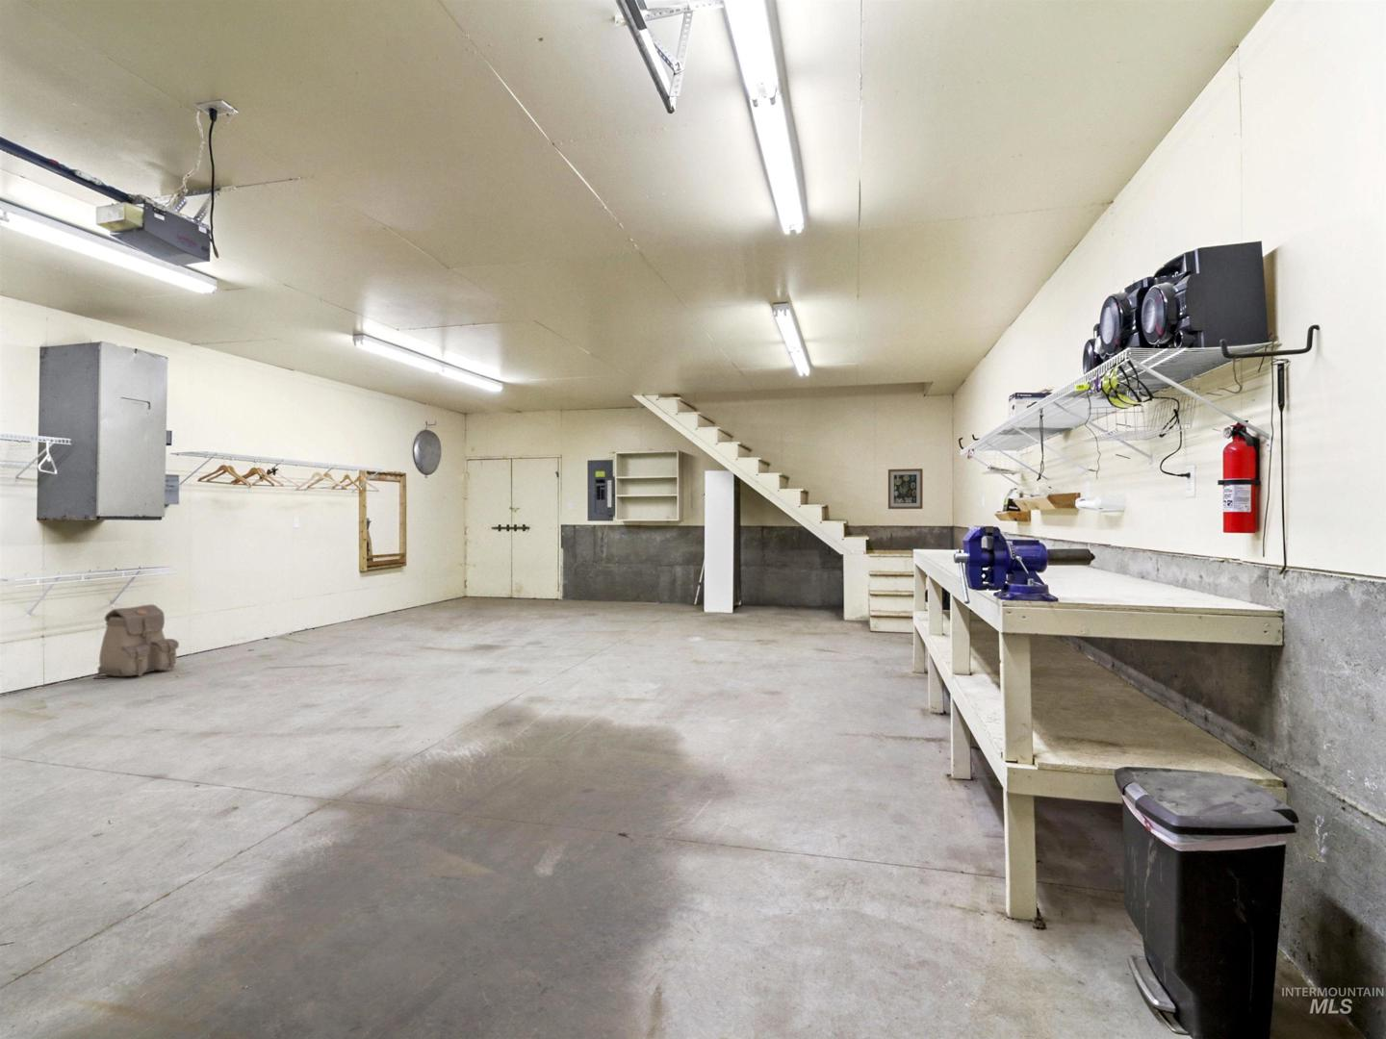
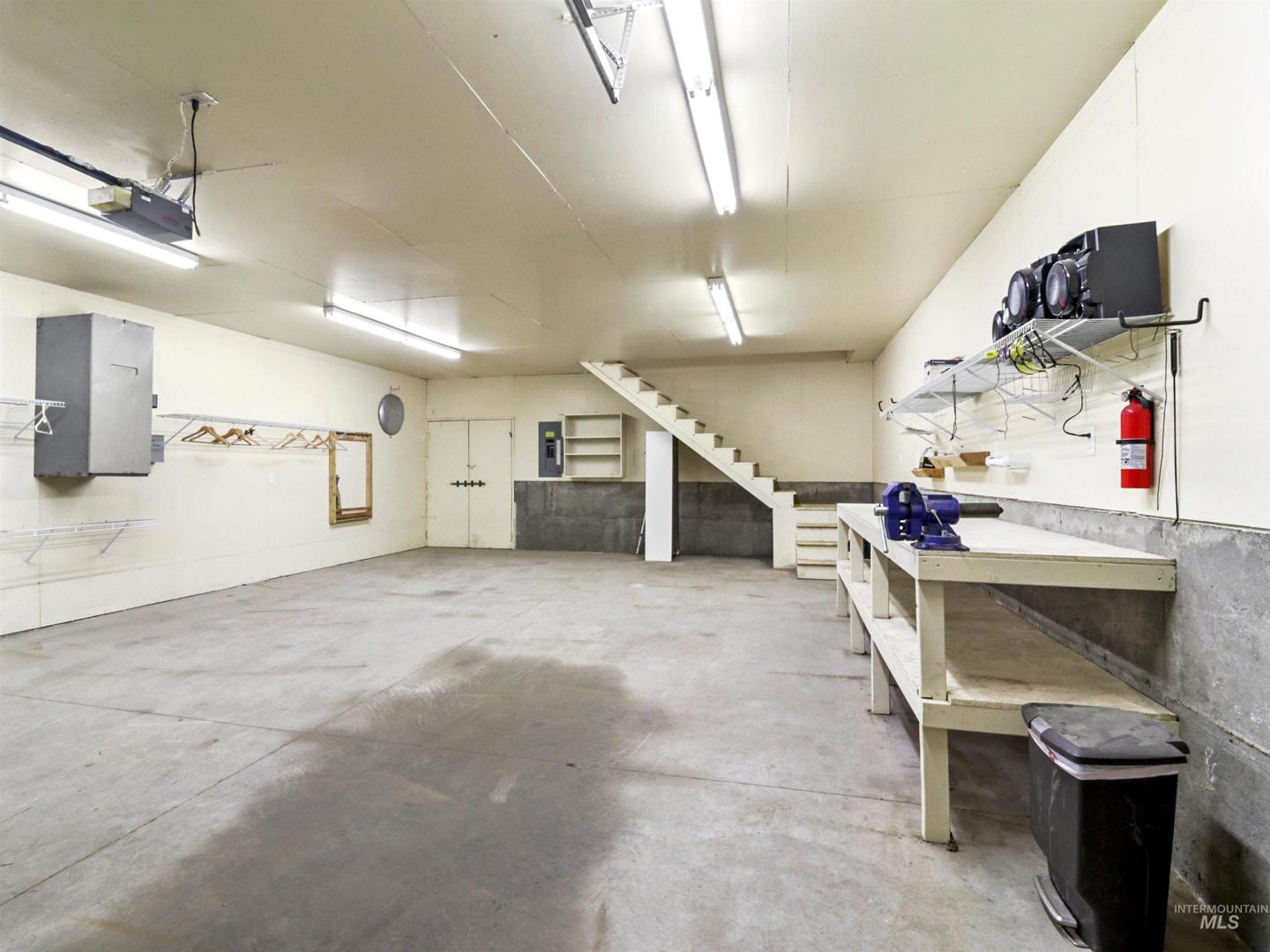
- wall art [887,467,924,510]
- backpack [93,604,180,679]
